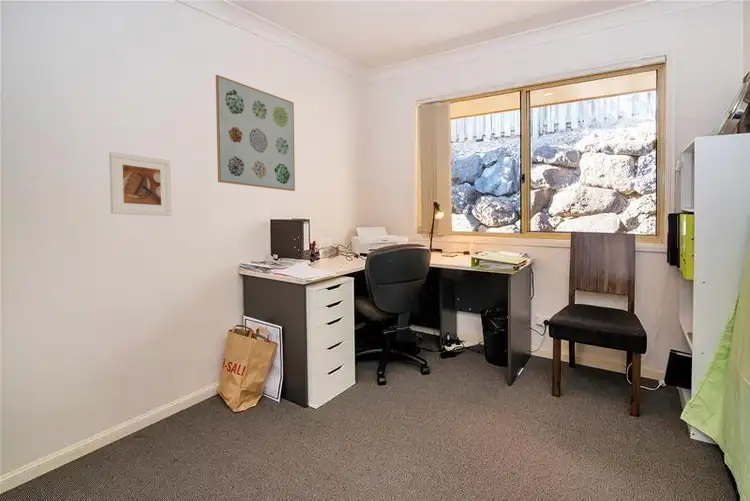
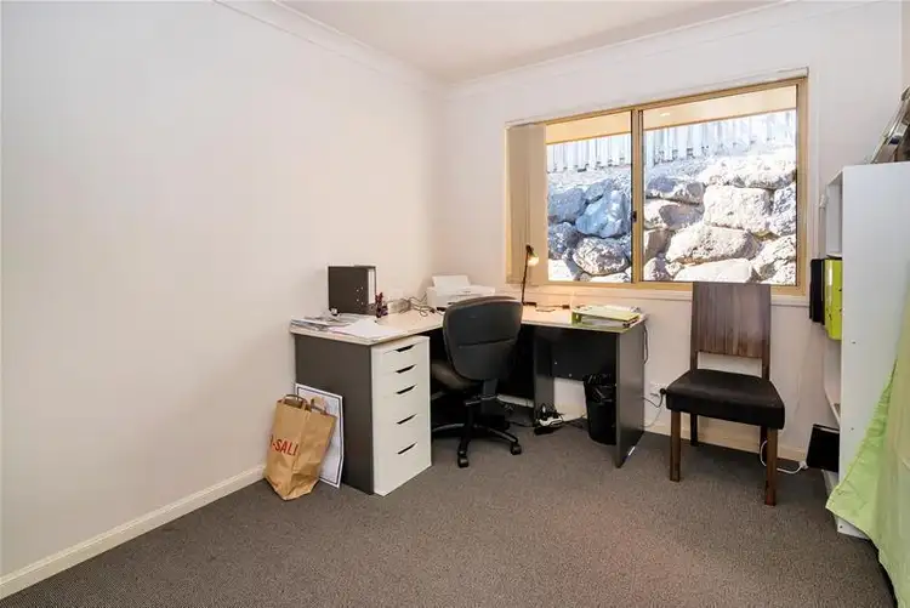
- wall art [215,74,296,192]
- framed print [108,151,172,217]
